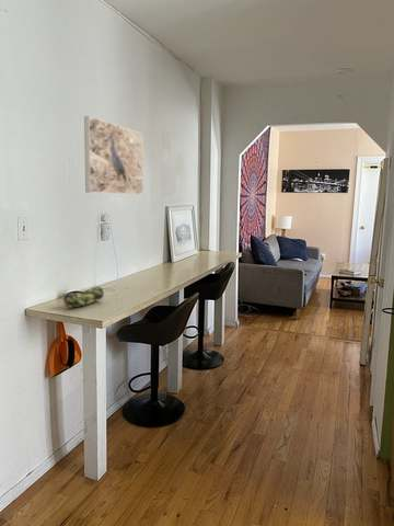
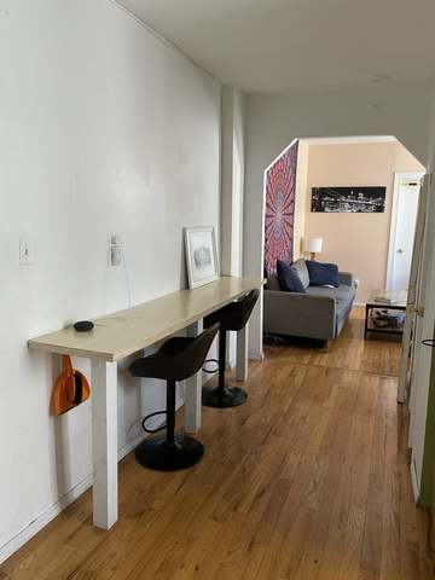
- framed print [83,115,144,196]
- pencil case [62,285,105,309]
